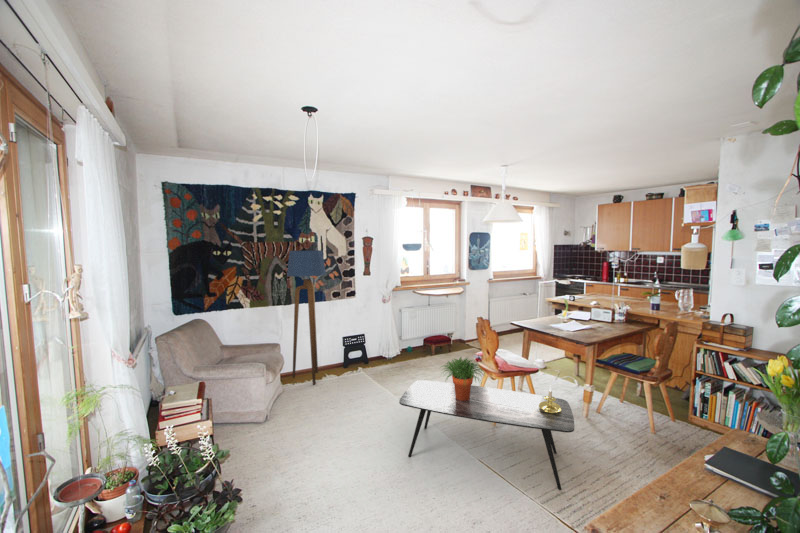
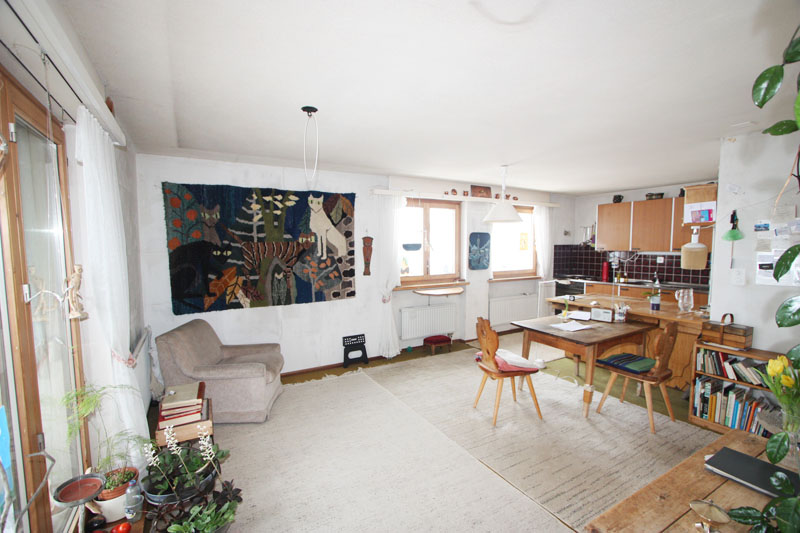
- floor lamp [286,249,327,386]
- coffee table [398,379,575,491]
- potted plant [439,356,487,401]
- candle holder [539,384,561,414]
